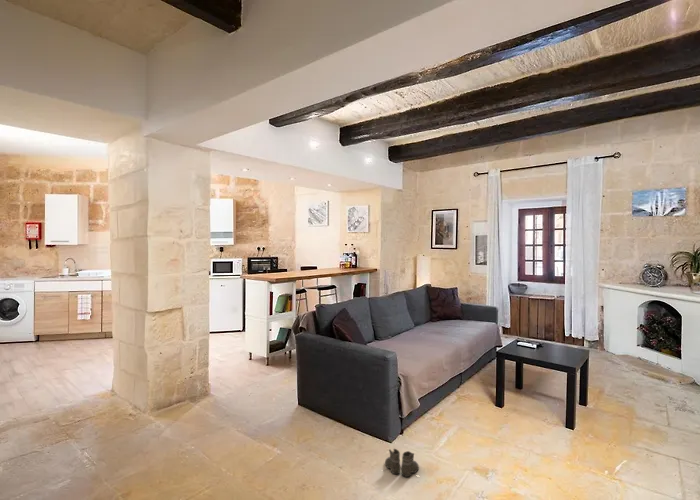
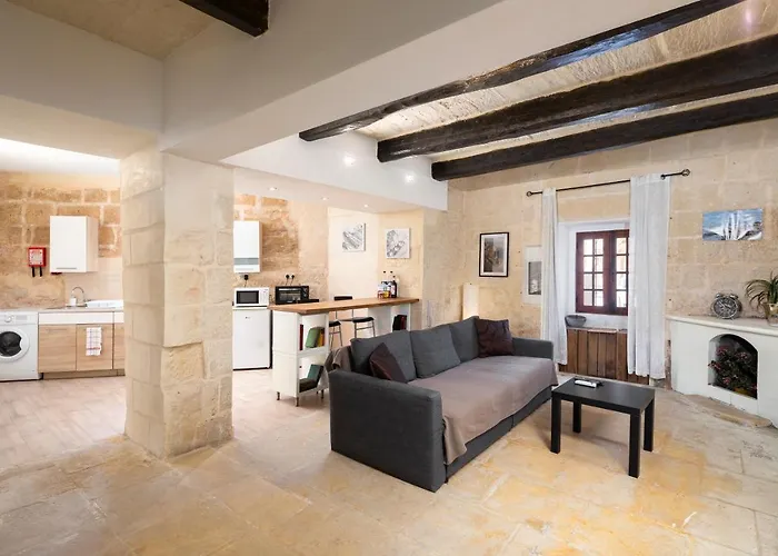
- boots [384,448,420,478]
